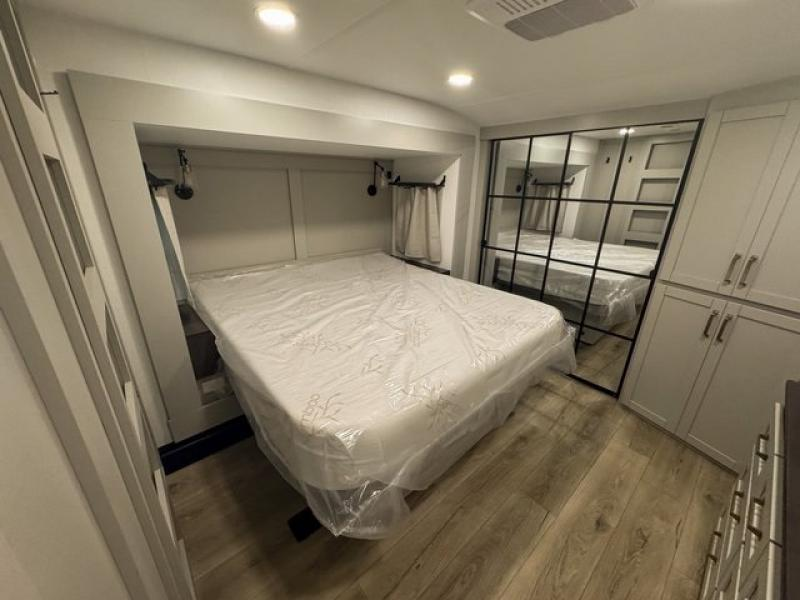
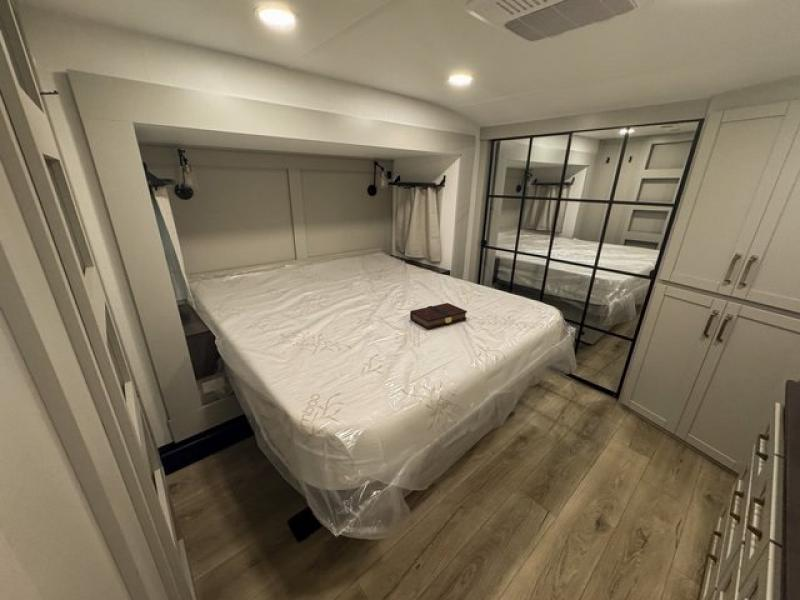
+ book [409,302,468,330]
